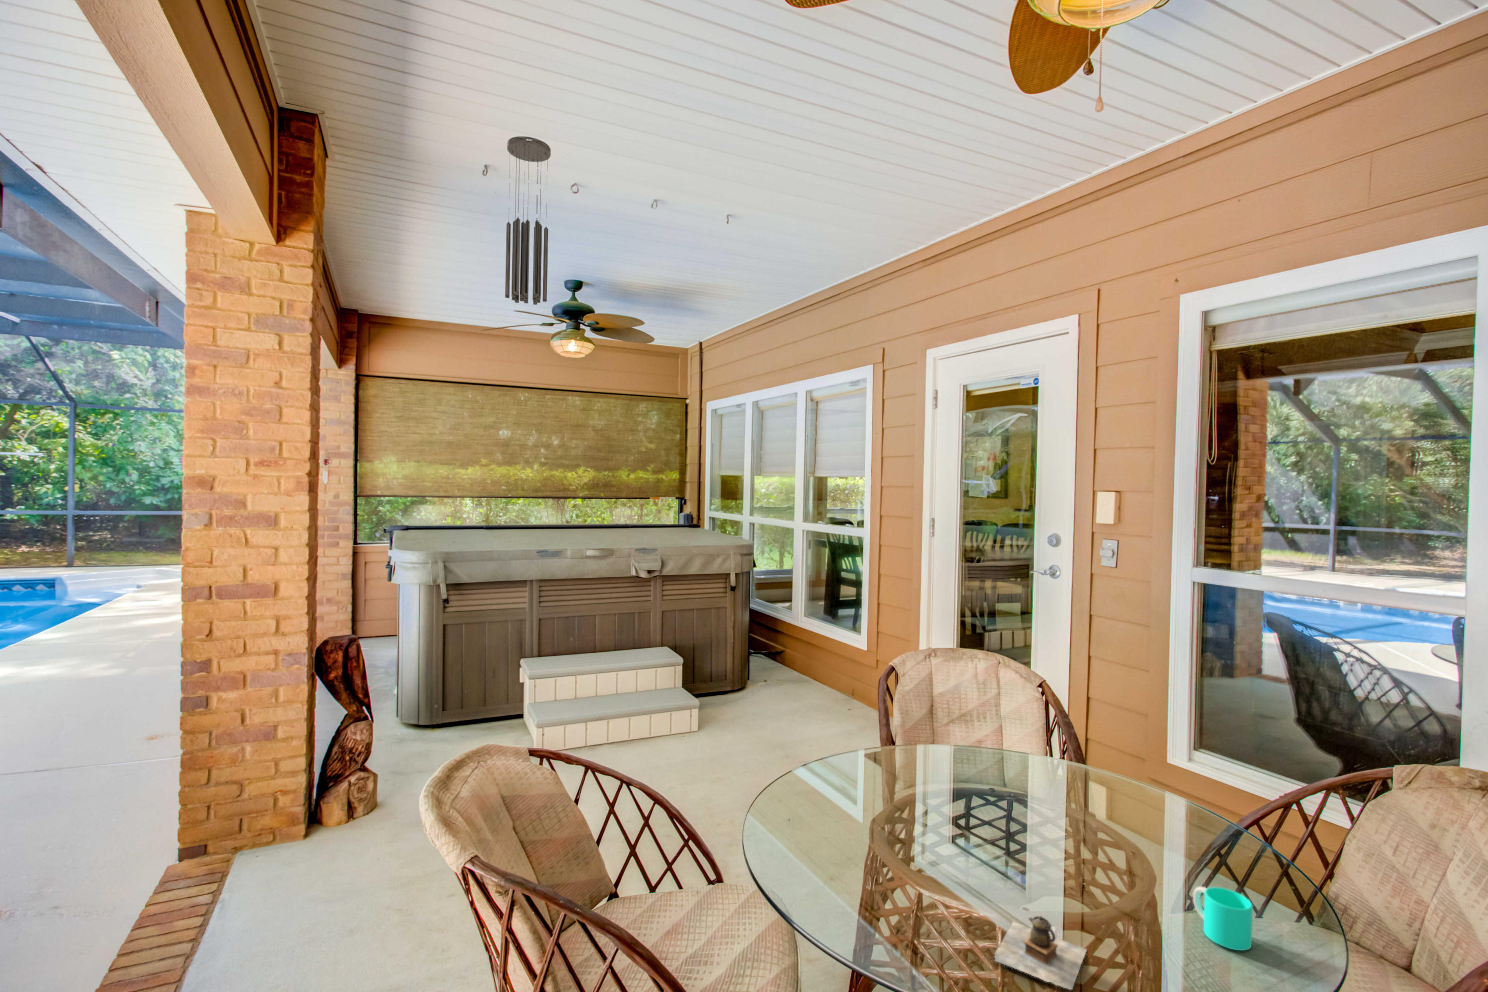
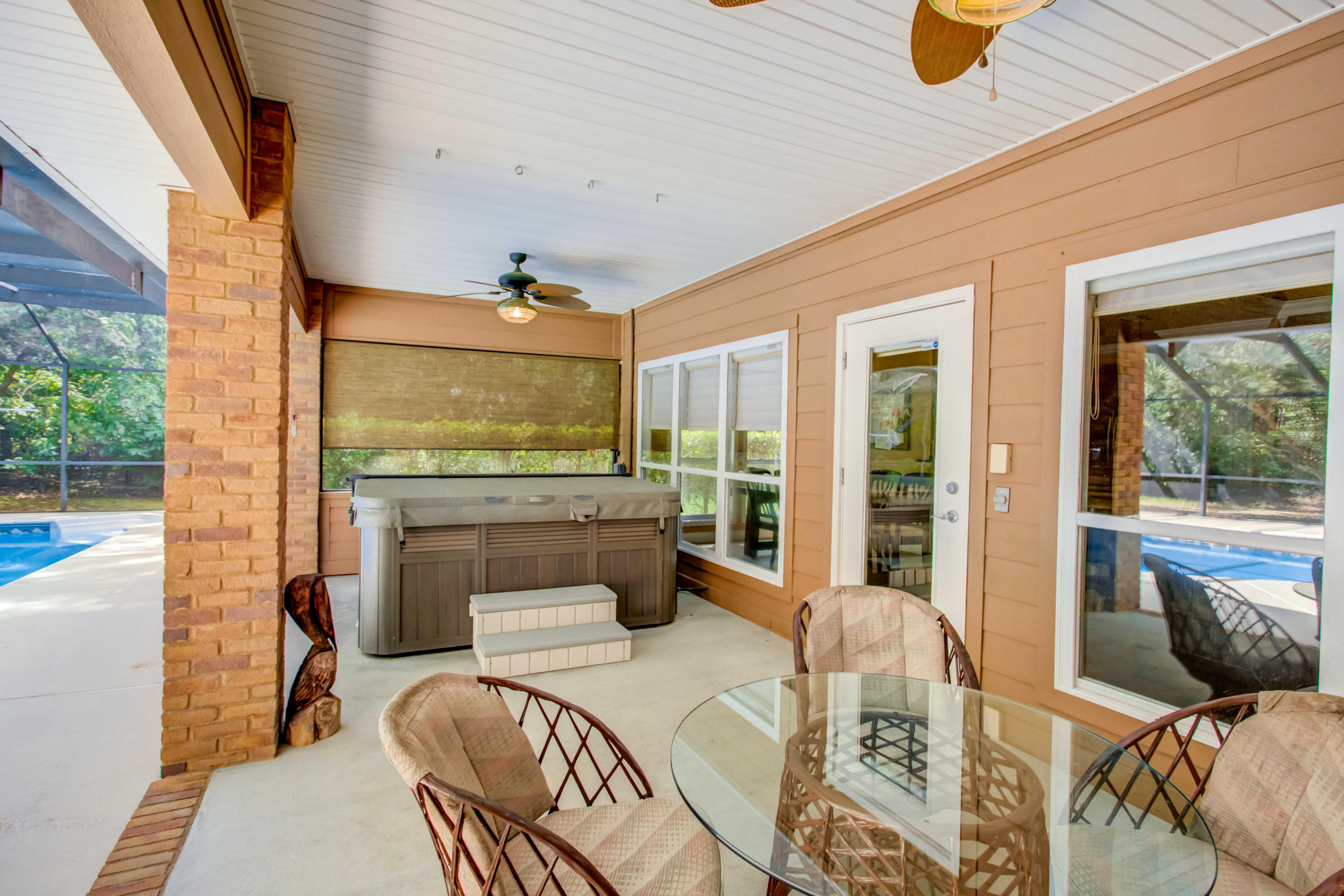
- teapot [994,916,1087,990]
- wind chime [505,136,551,306]
- cup [1192,886,1253,951]
